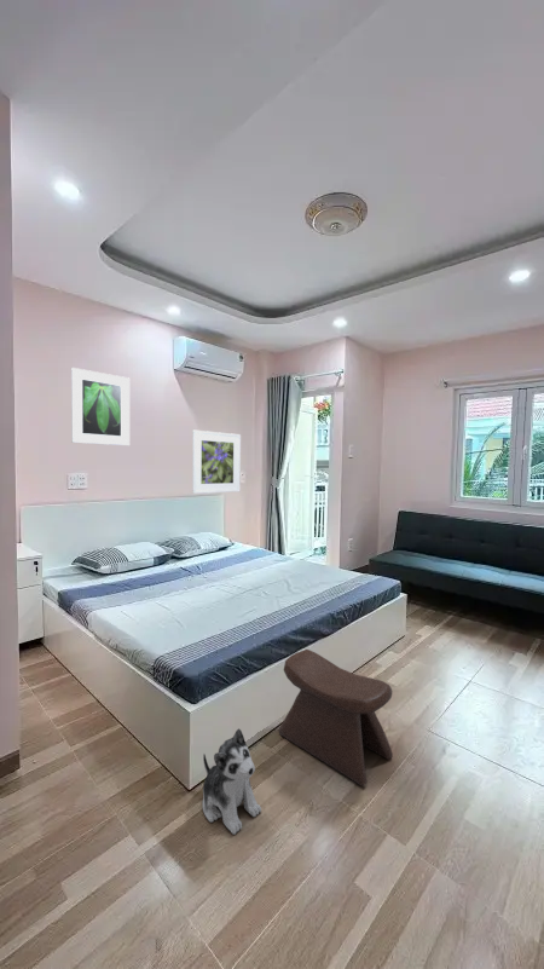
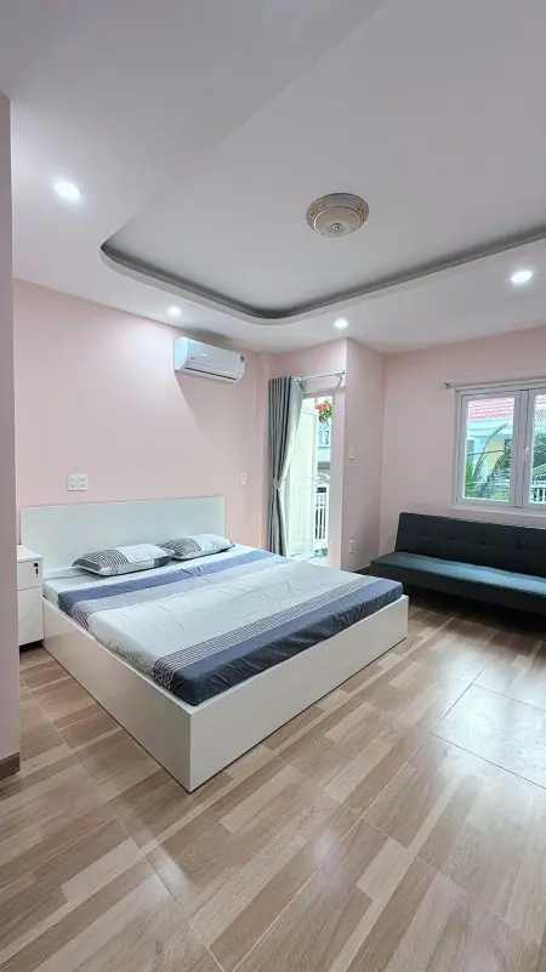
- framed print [70,367,131,446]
- plush toy [202,727,262,836]
- stool [278,648,394,786]
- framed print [191,429,242,495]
